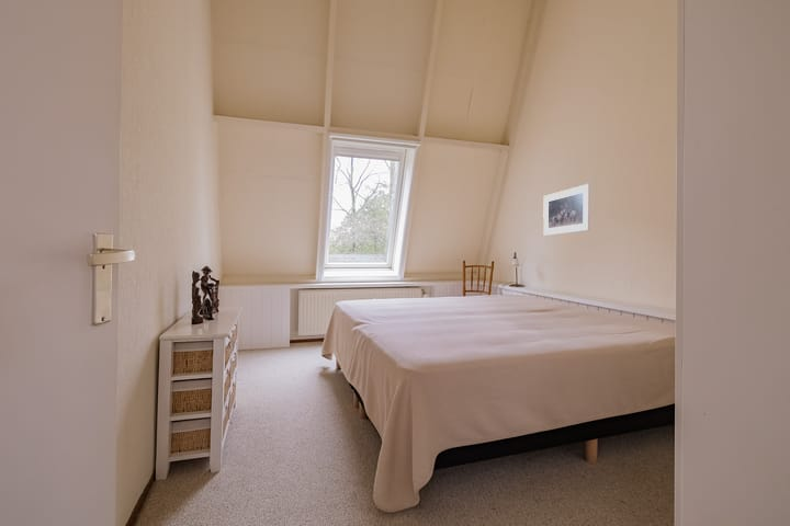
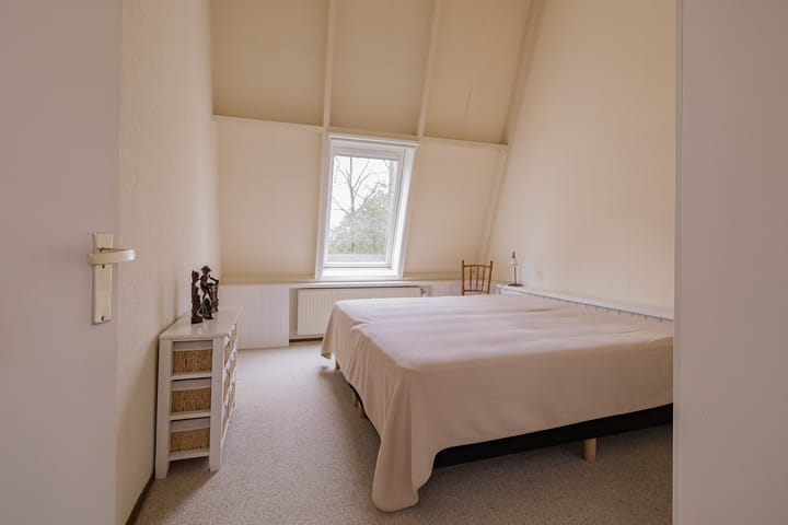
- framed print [542,183,591,237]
